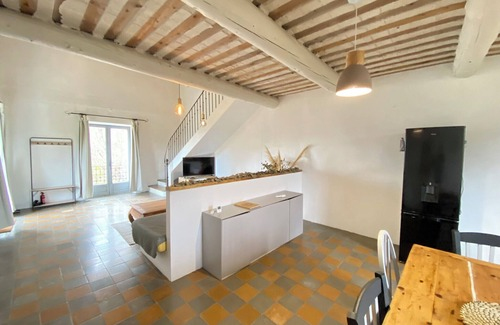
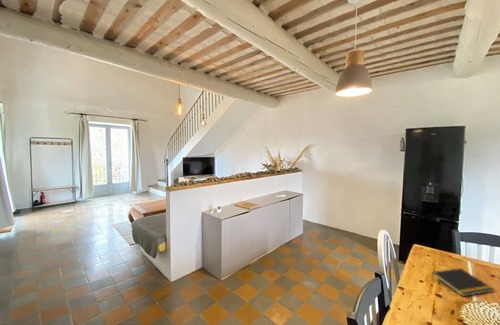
+ notepad [430,267,495,297]
